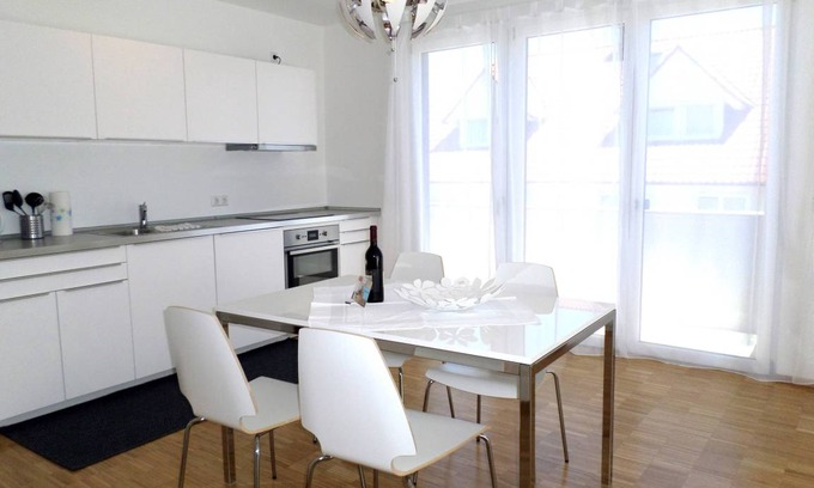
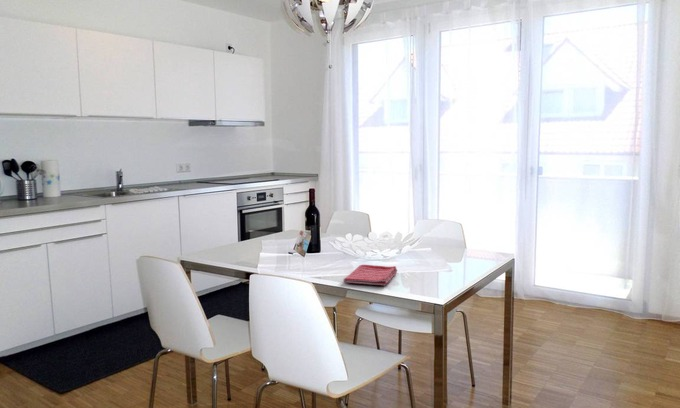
+ dish towel [342,264,398,286]
